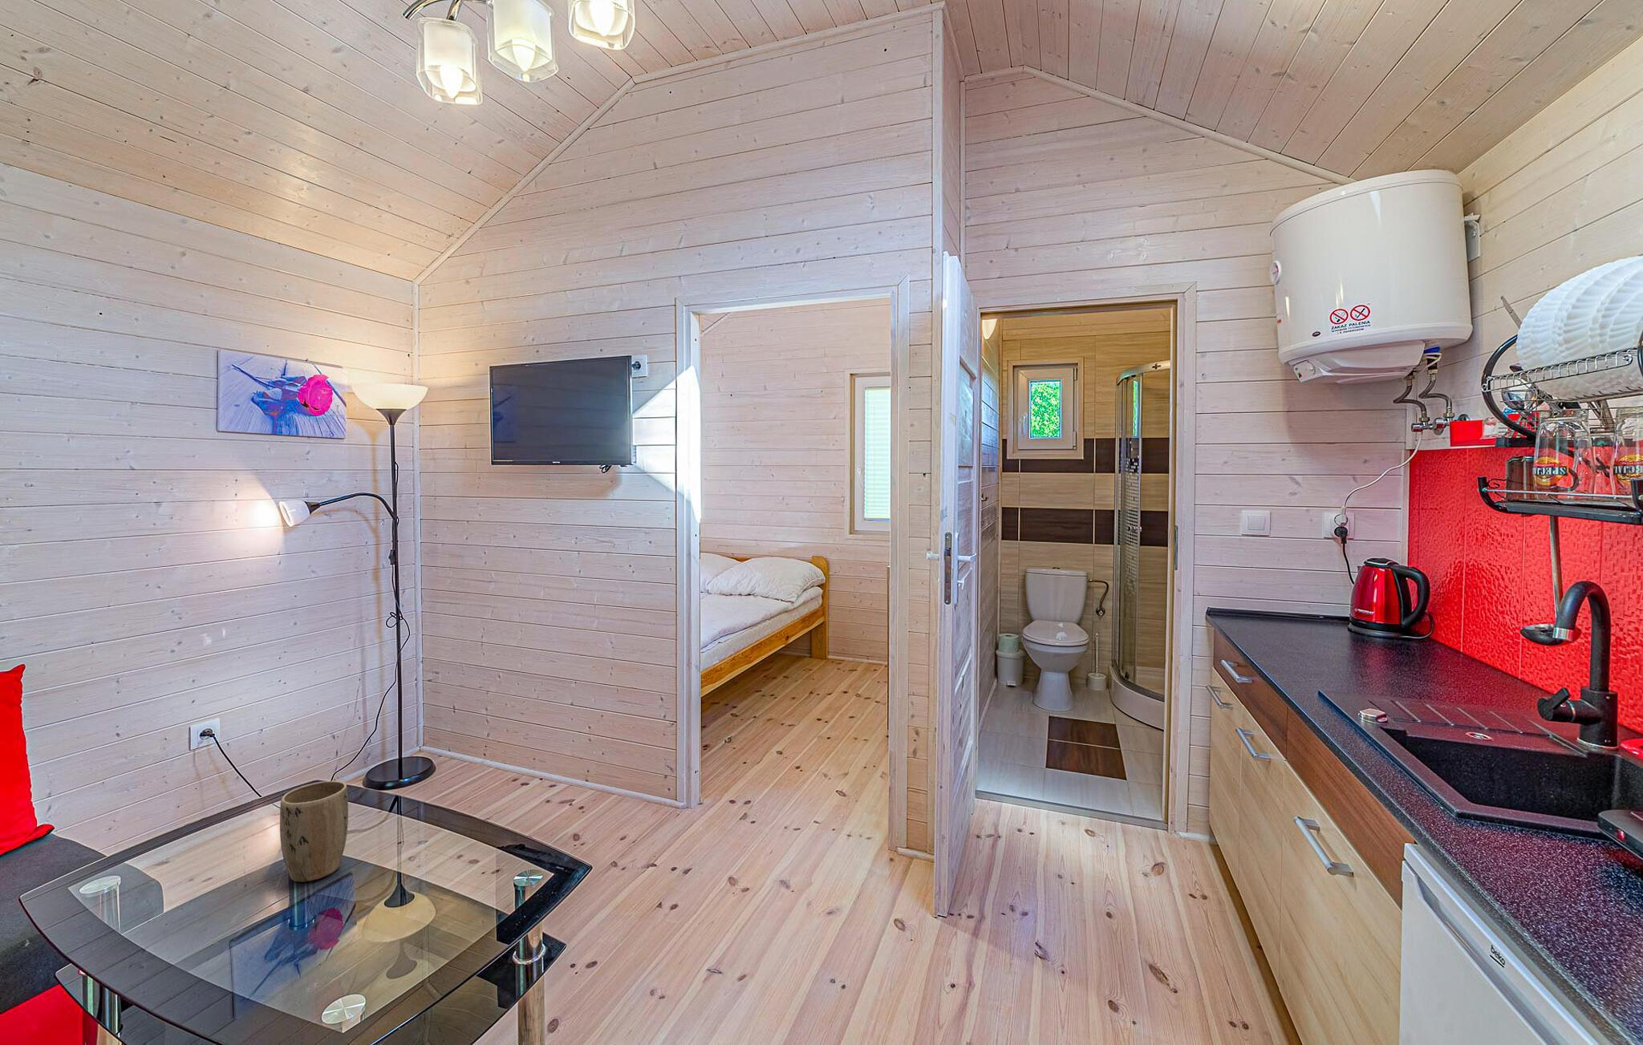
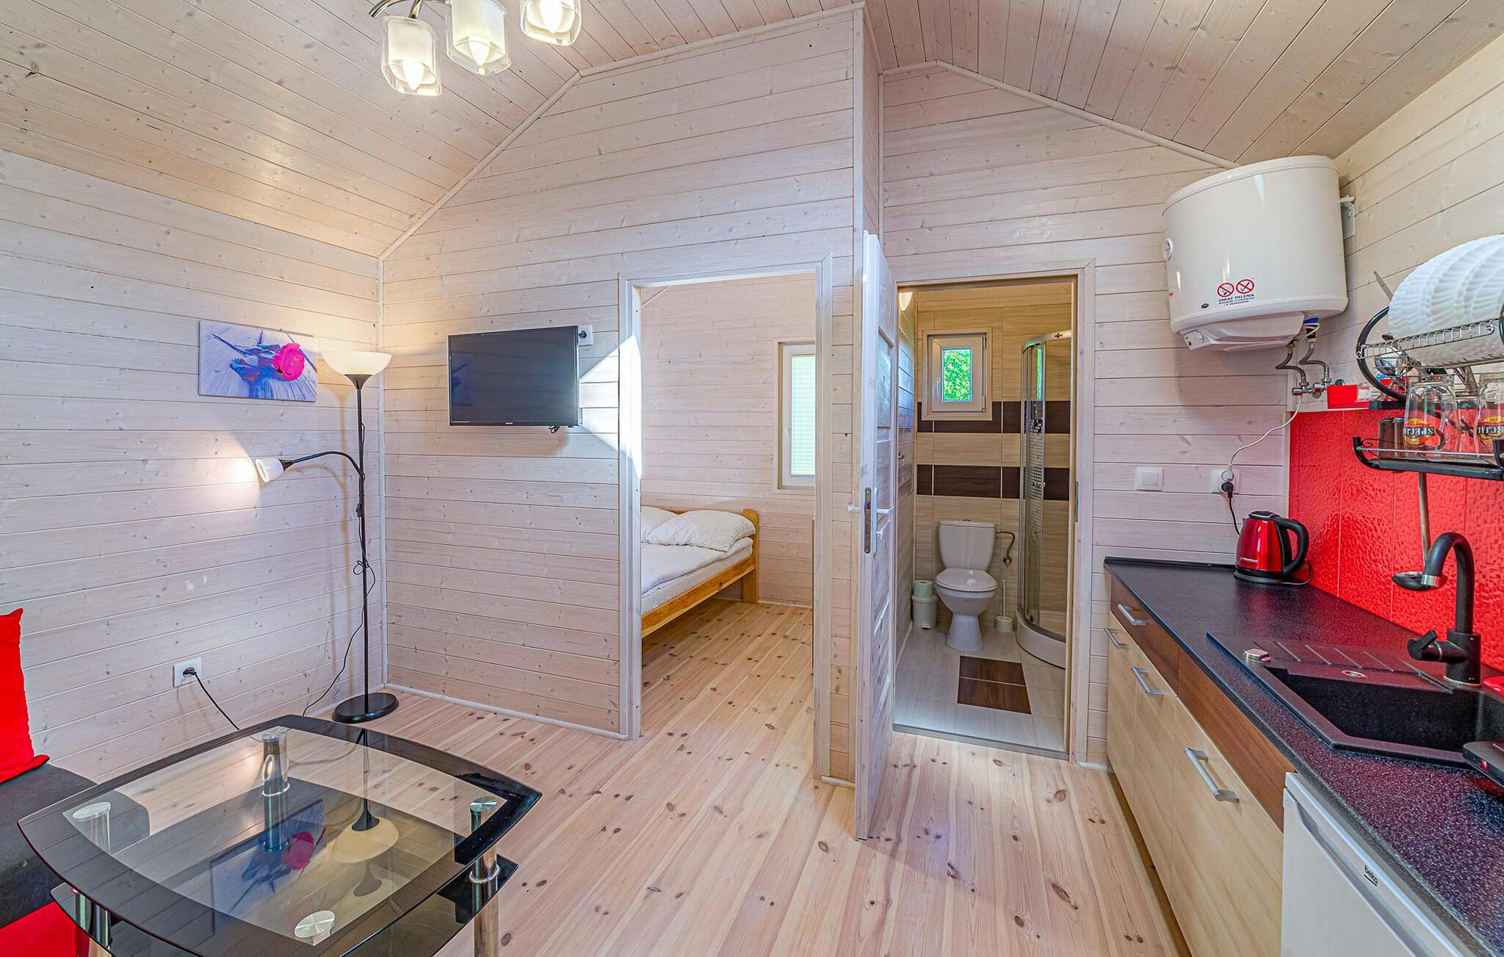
- plant pot [279,780,348,883]
